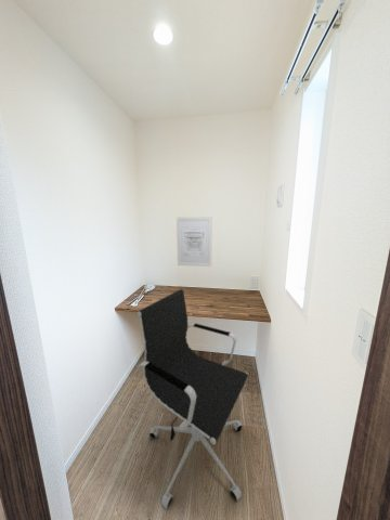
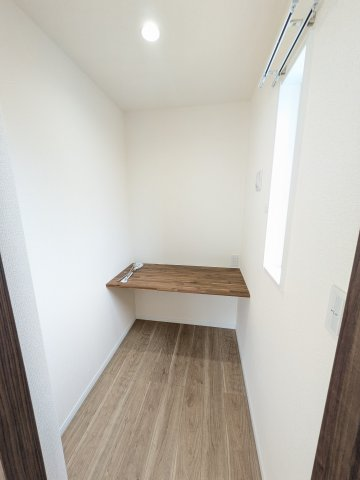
- office chair [136,288,249,510]
- wall art [176,217,213,268]
